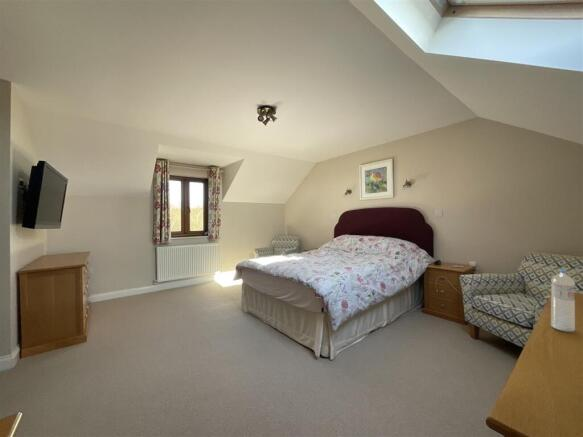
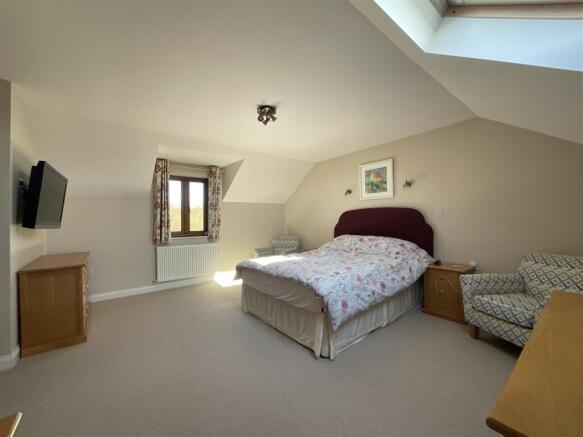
- water bottle [550,269,576,333]
